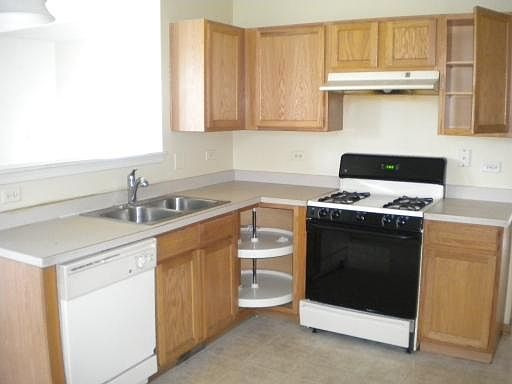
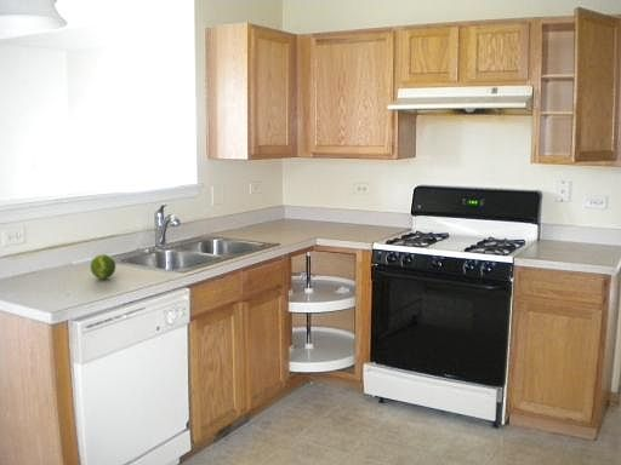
+ fruit [90,253,116,280]
